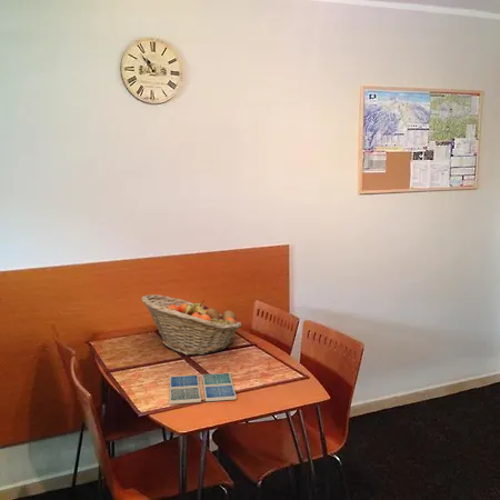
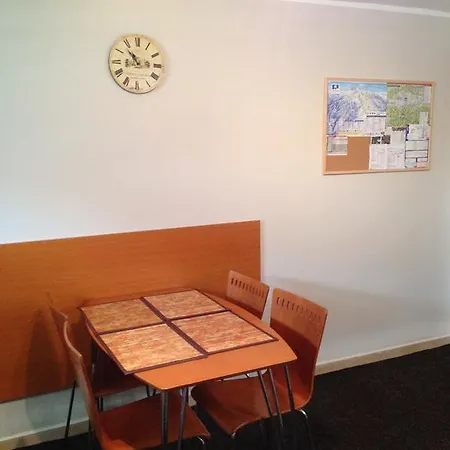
- drink coaster [169,372,238,406]
- fruit basket [141,293,242,356]
